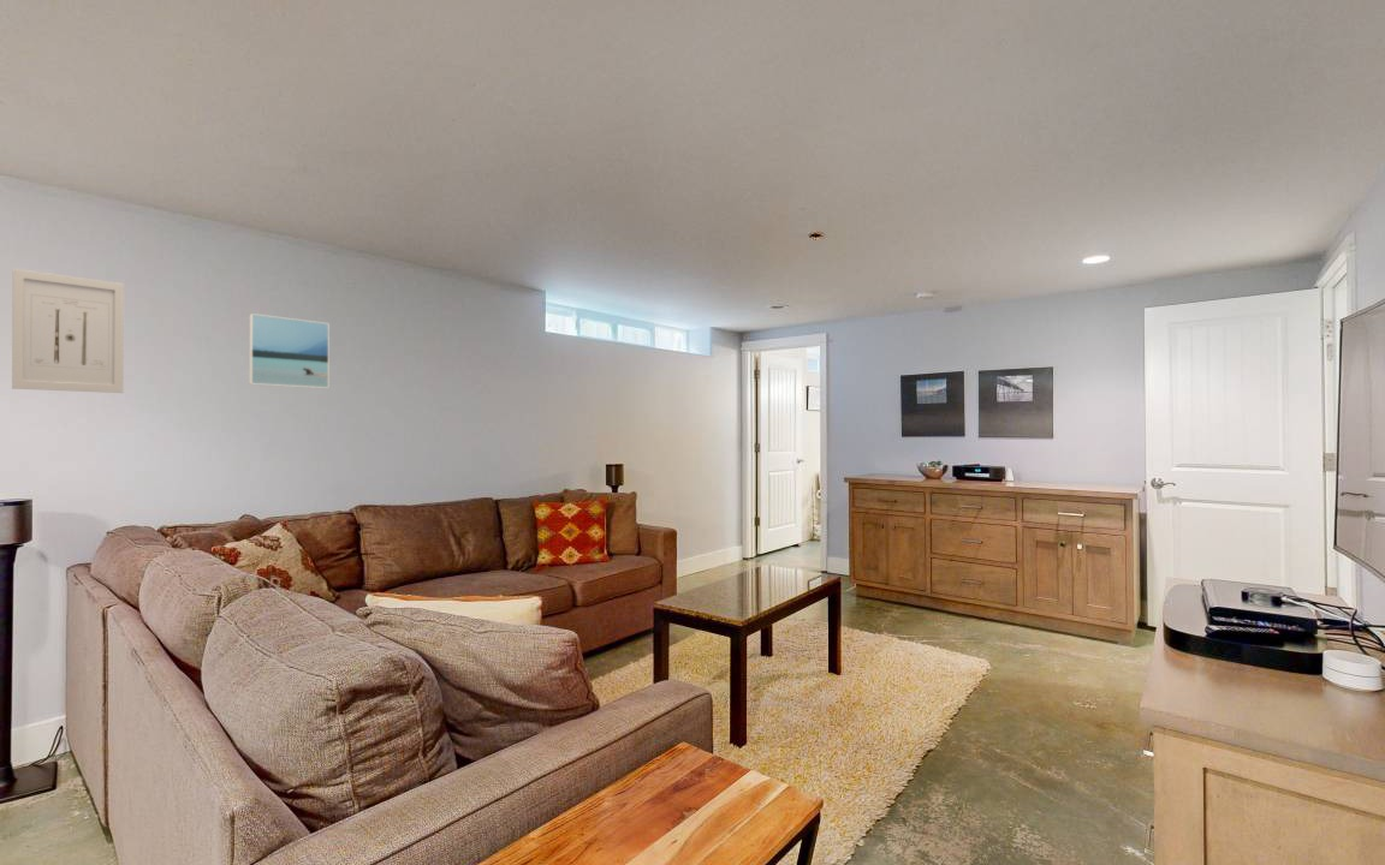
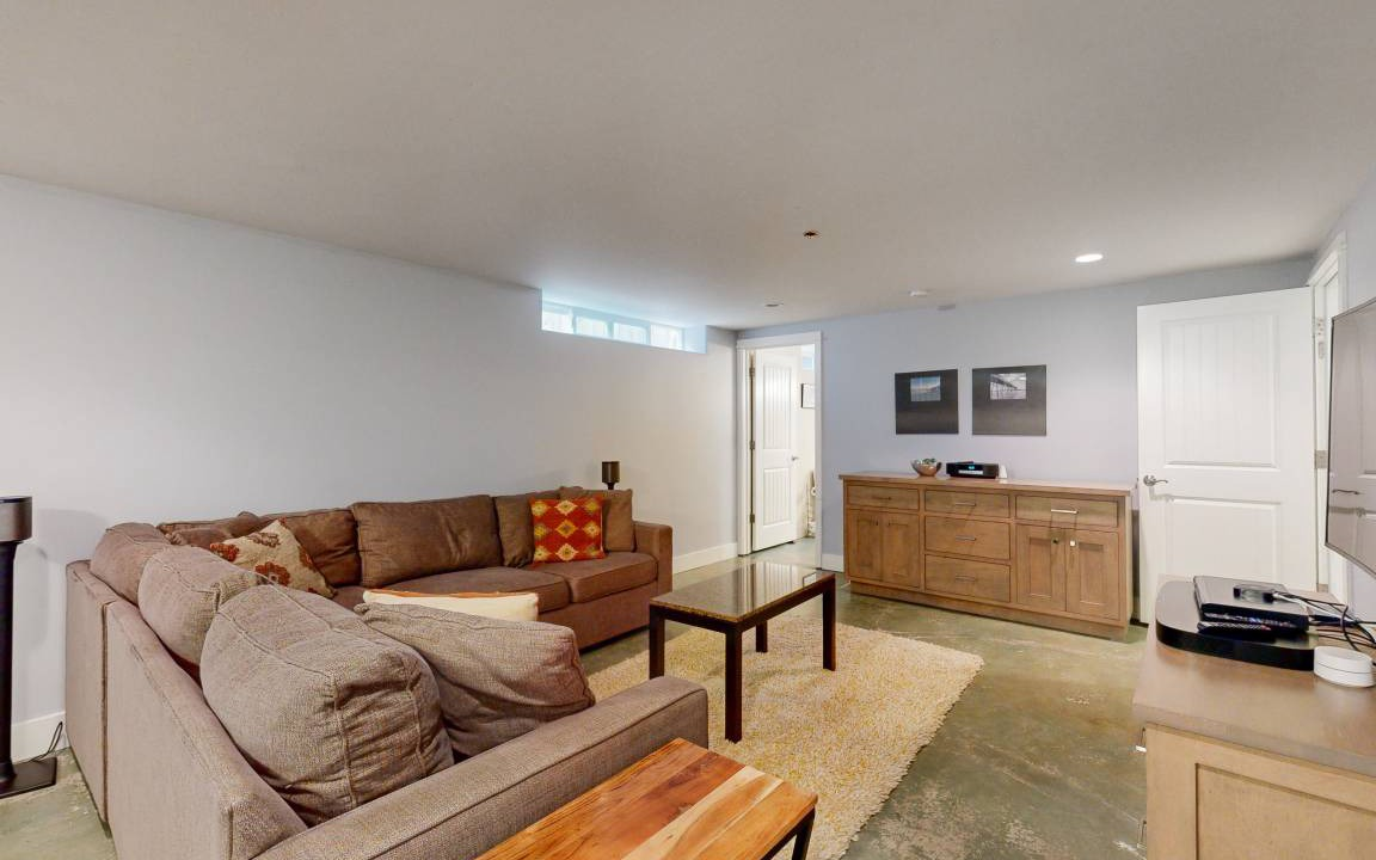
- wall art [11,268,125,394]
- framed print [248,312,331,389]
